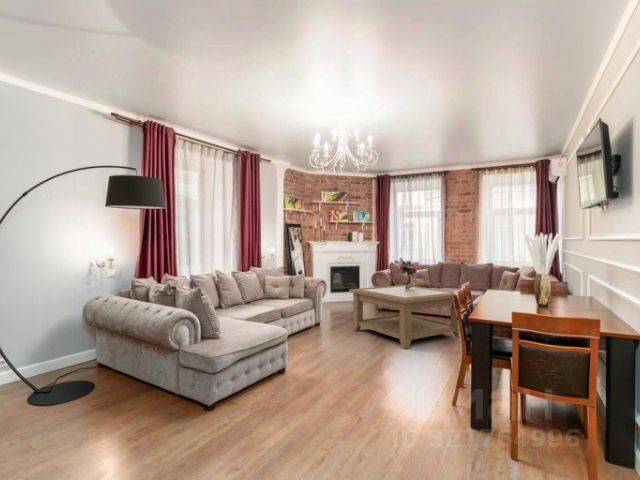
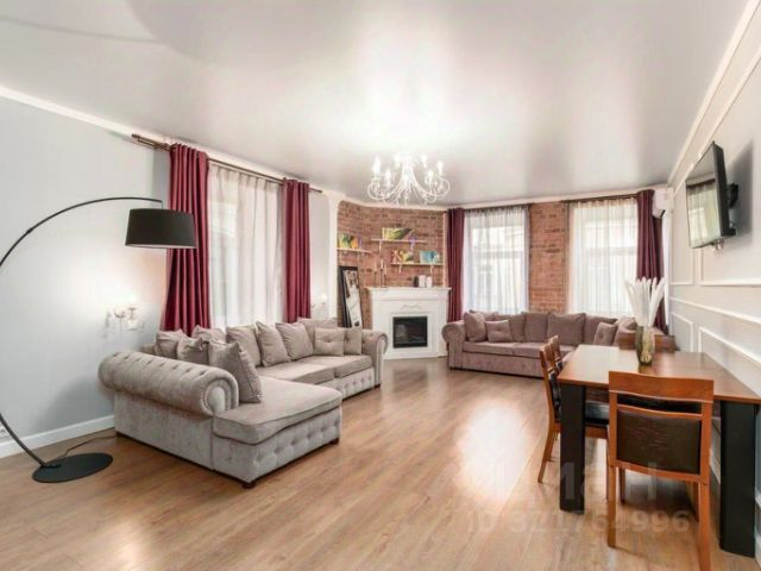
- coffee table [348,284,461,350]
- bouquet [397,256,430,289]
